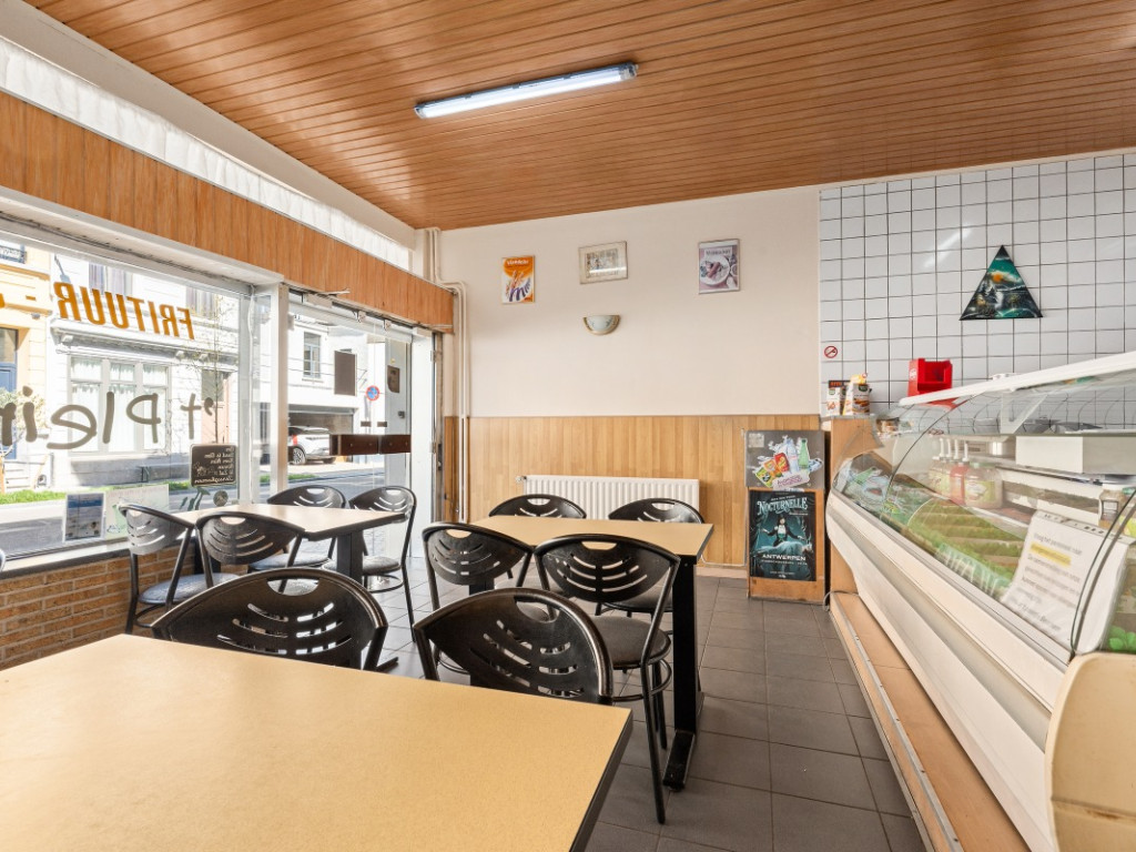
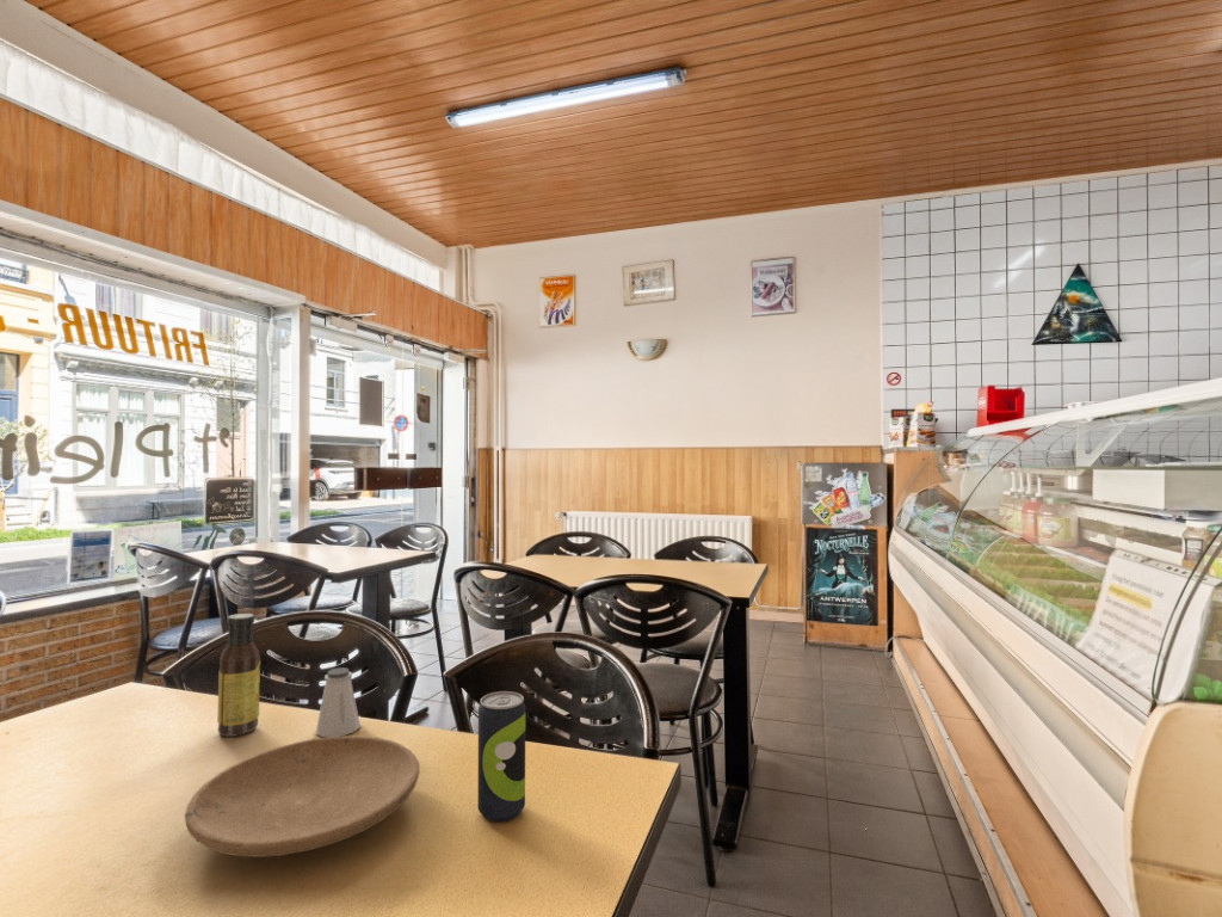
+ plate [184,734,420,858]
+ saltshaker [315,666,362,738]
+ sauce bottle [216,613,261,738]
+ beverage can [476,690,526,823]
